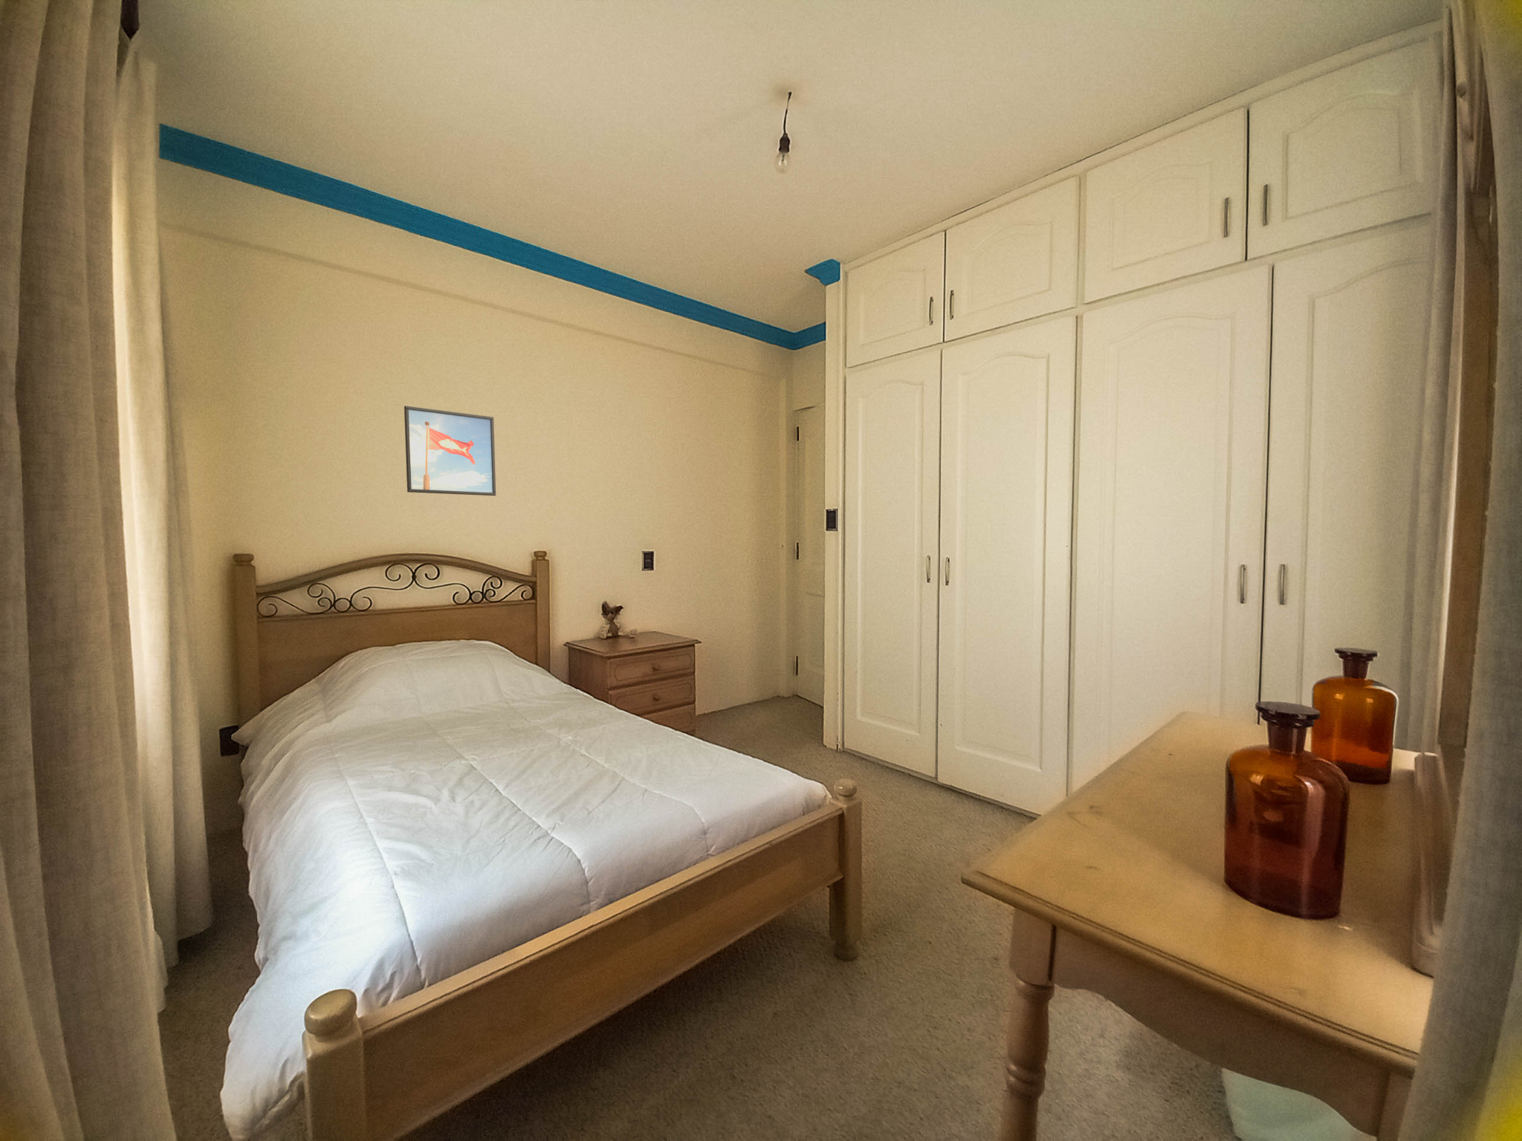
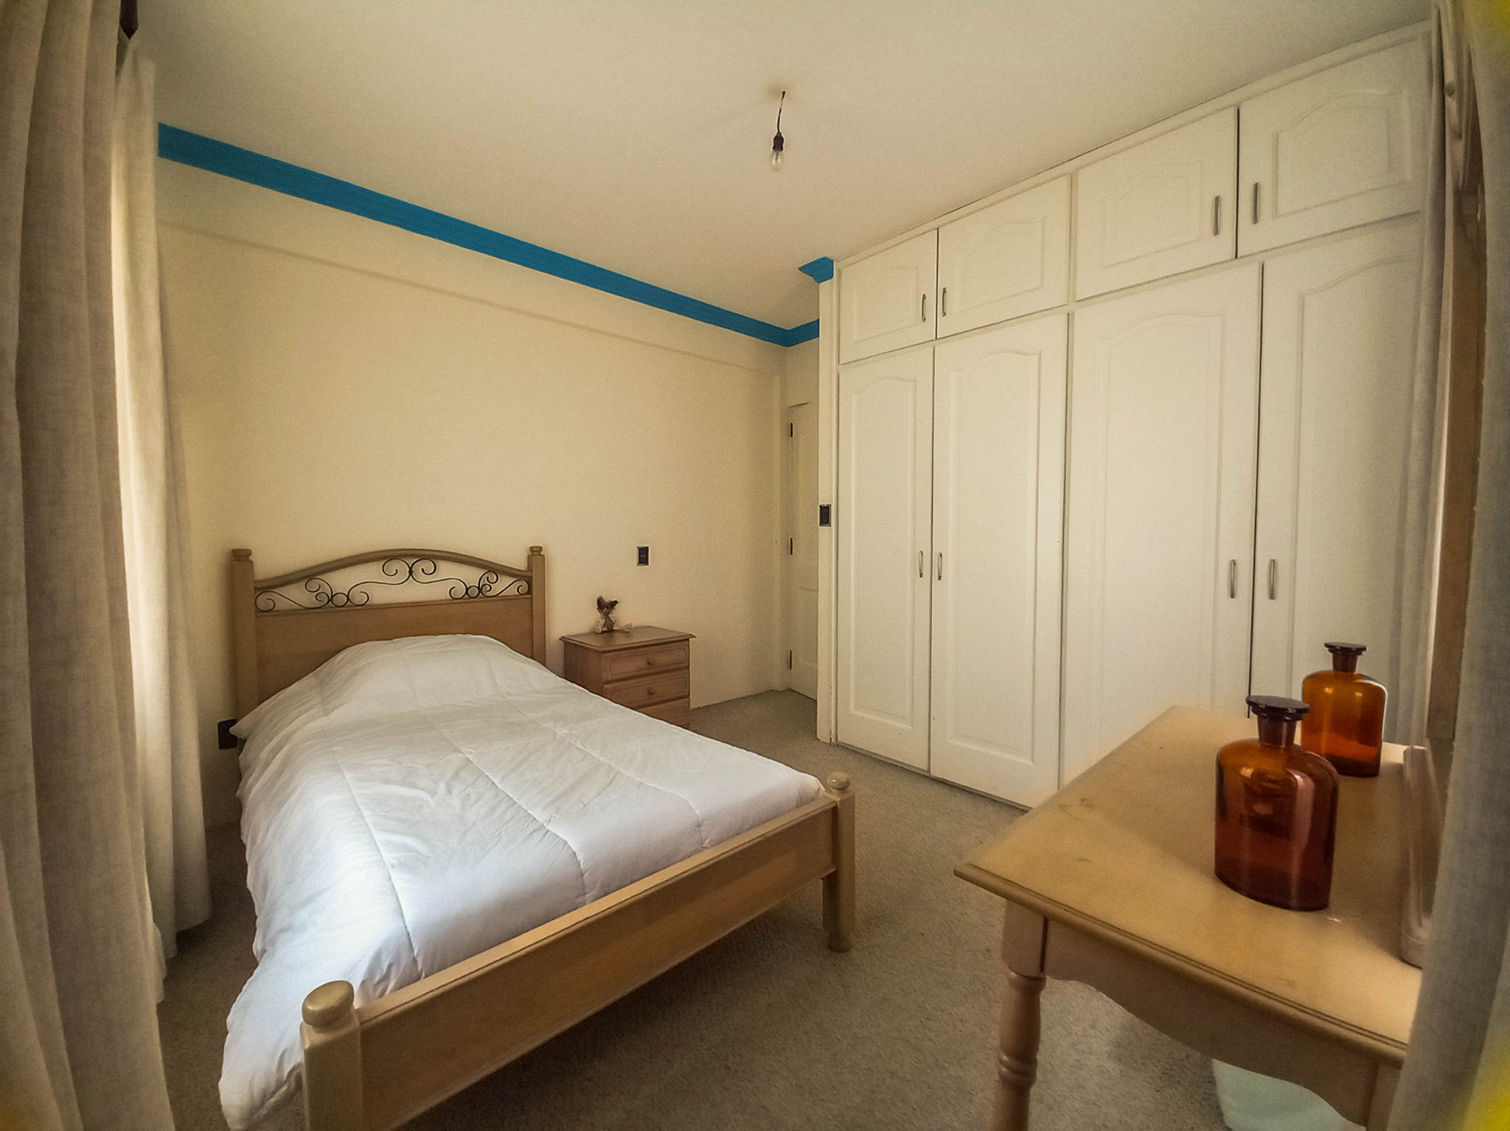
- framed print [404,405,496,496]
